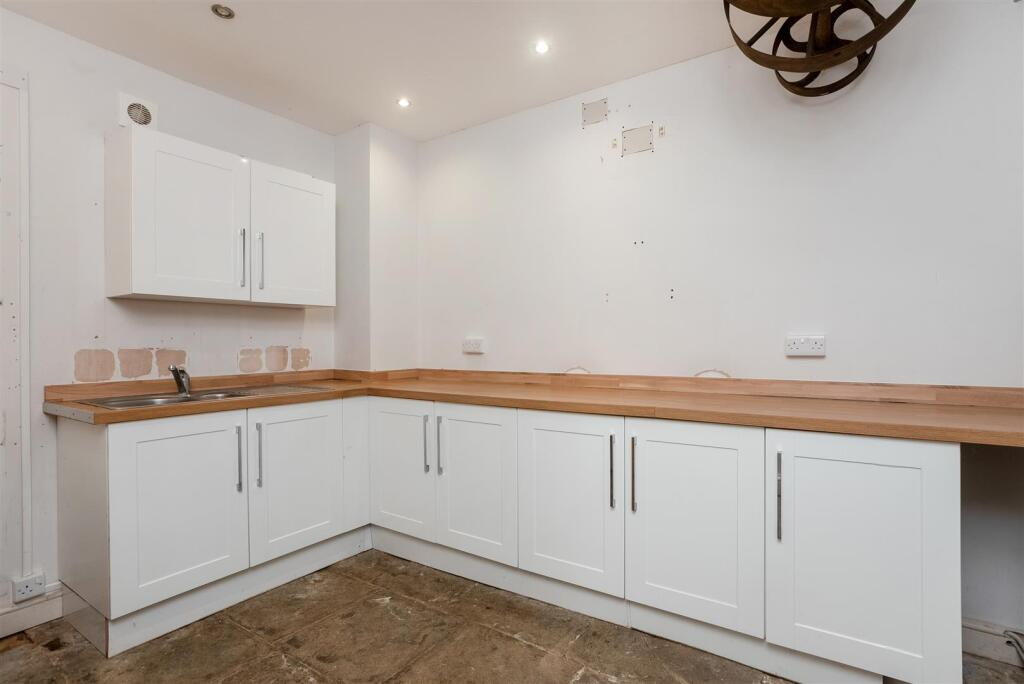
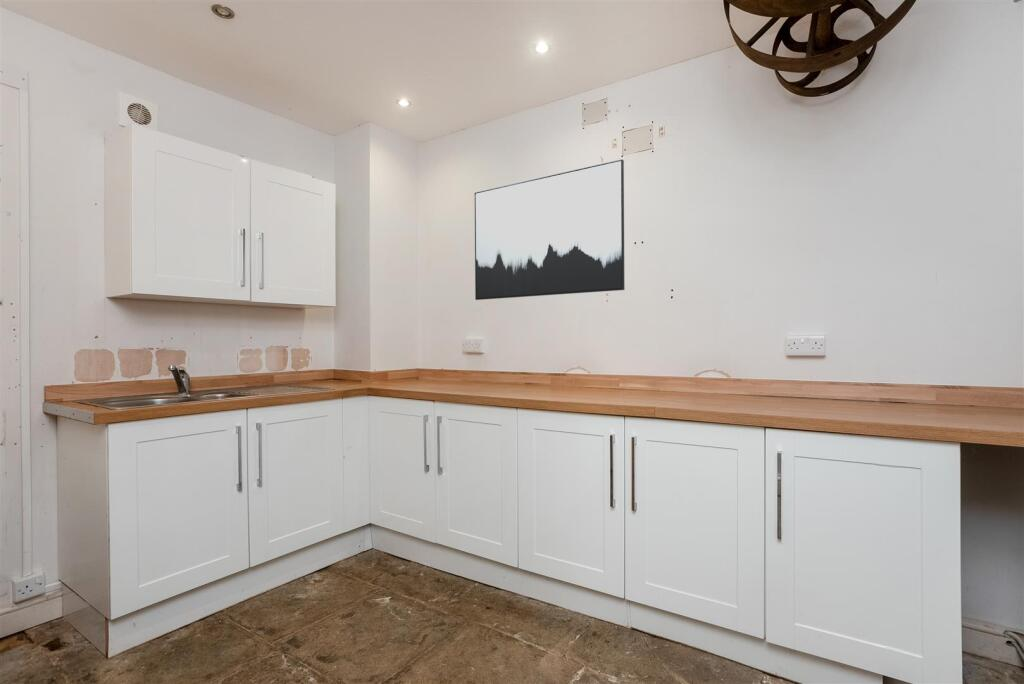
+ wall art [474,158,626,301]
